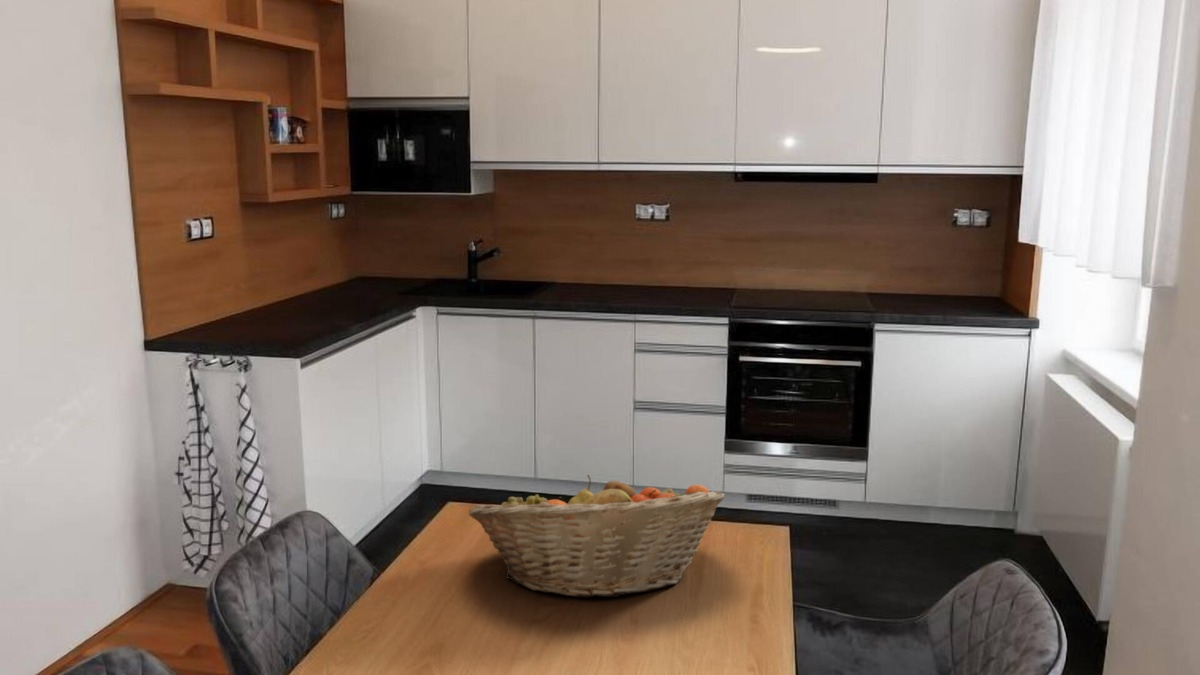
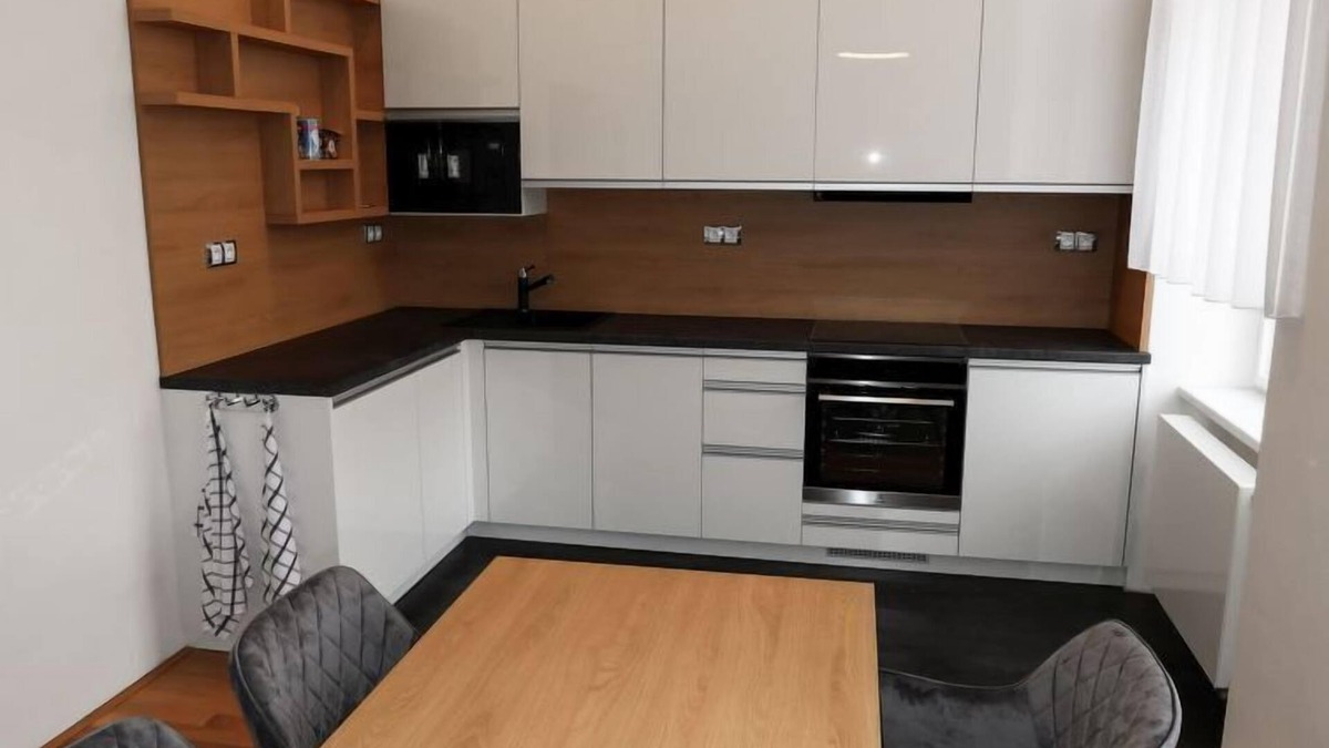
- fruit basket [468,474,726,598]
